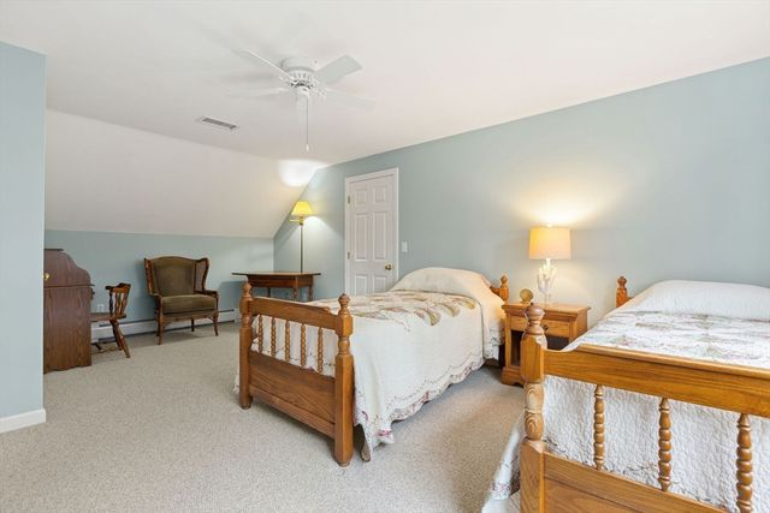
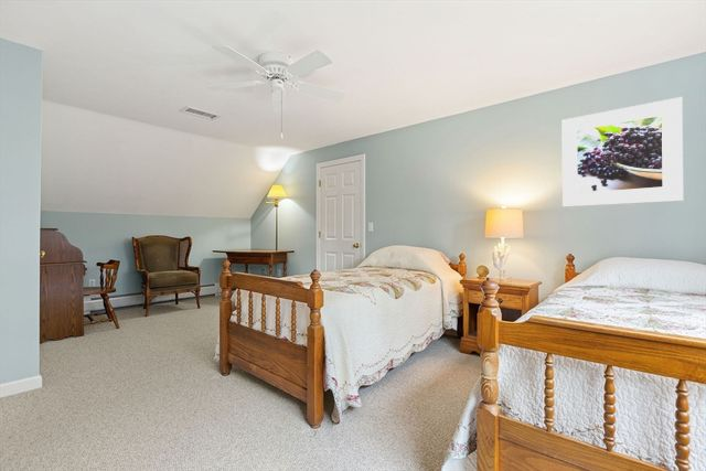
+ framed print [561,96,684,207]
